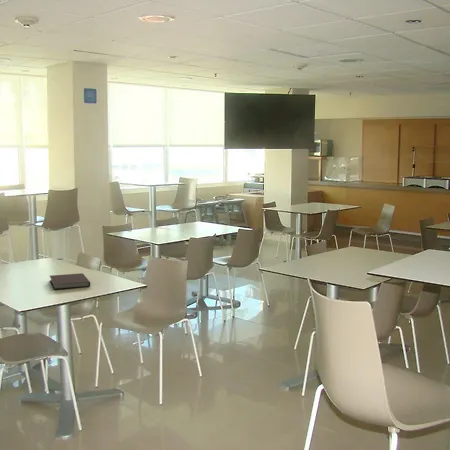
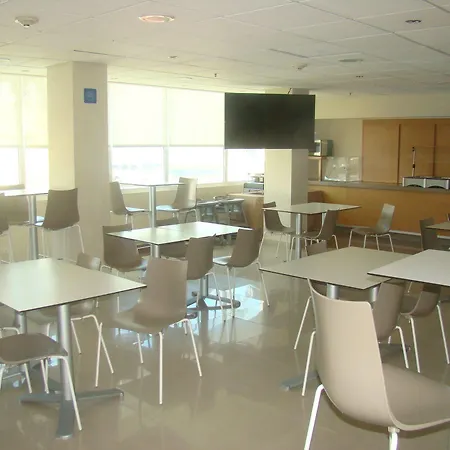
- notebook [49,272,91,290]
